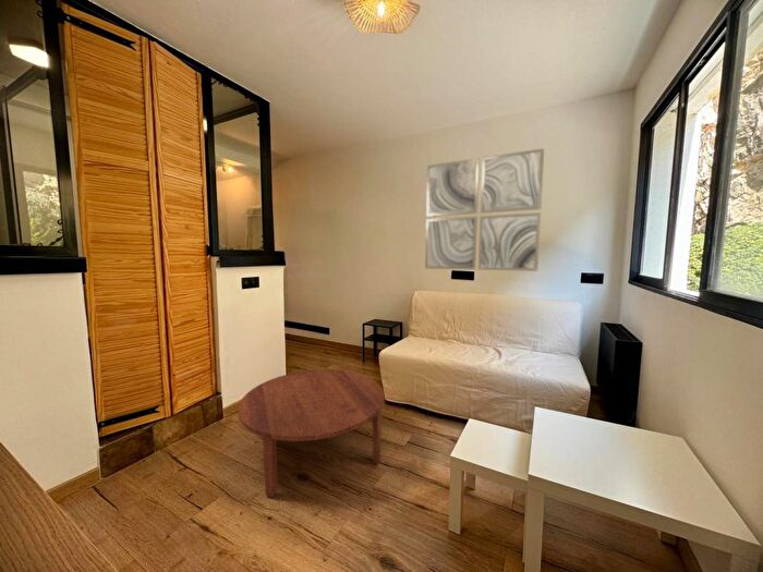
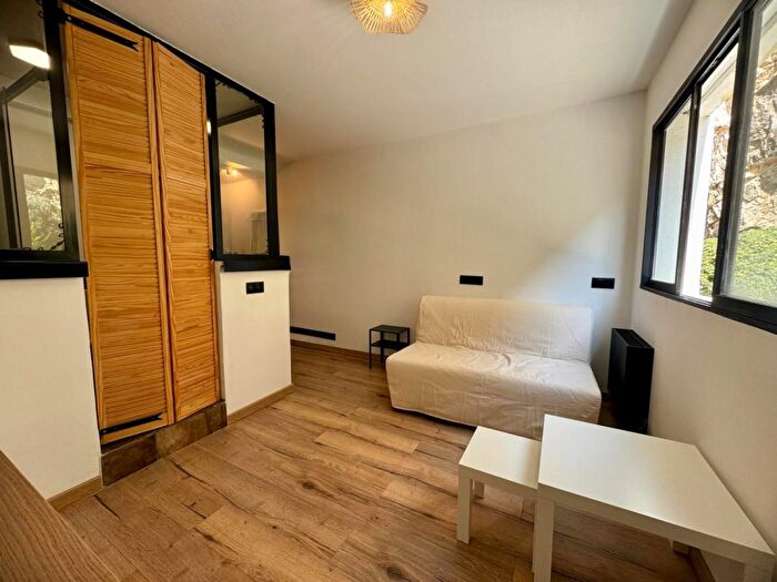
- wall art [424,147,545,272]
- coffee table [237,368,386,499]
